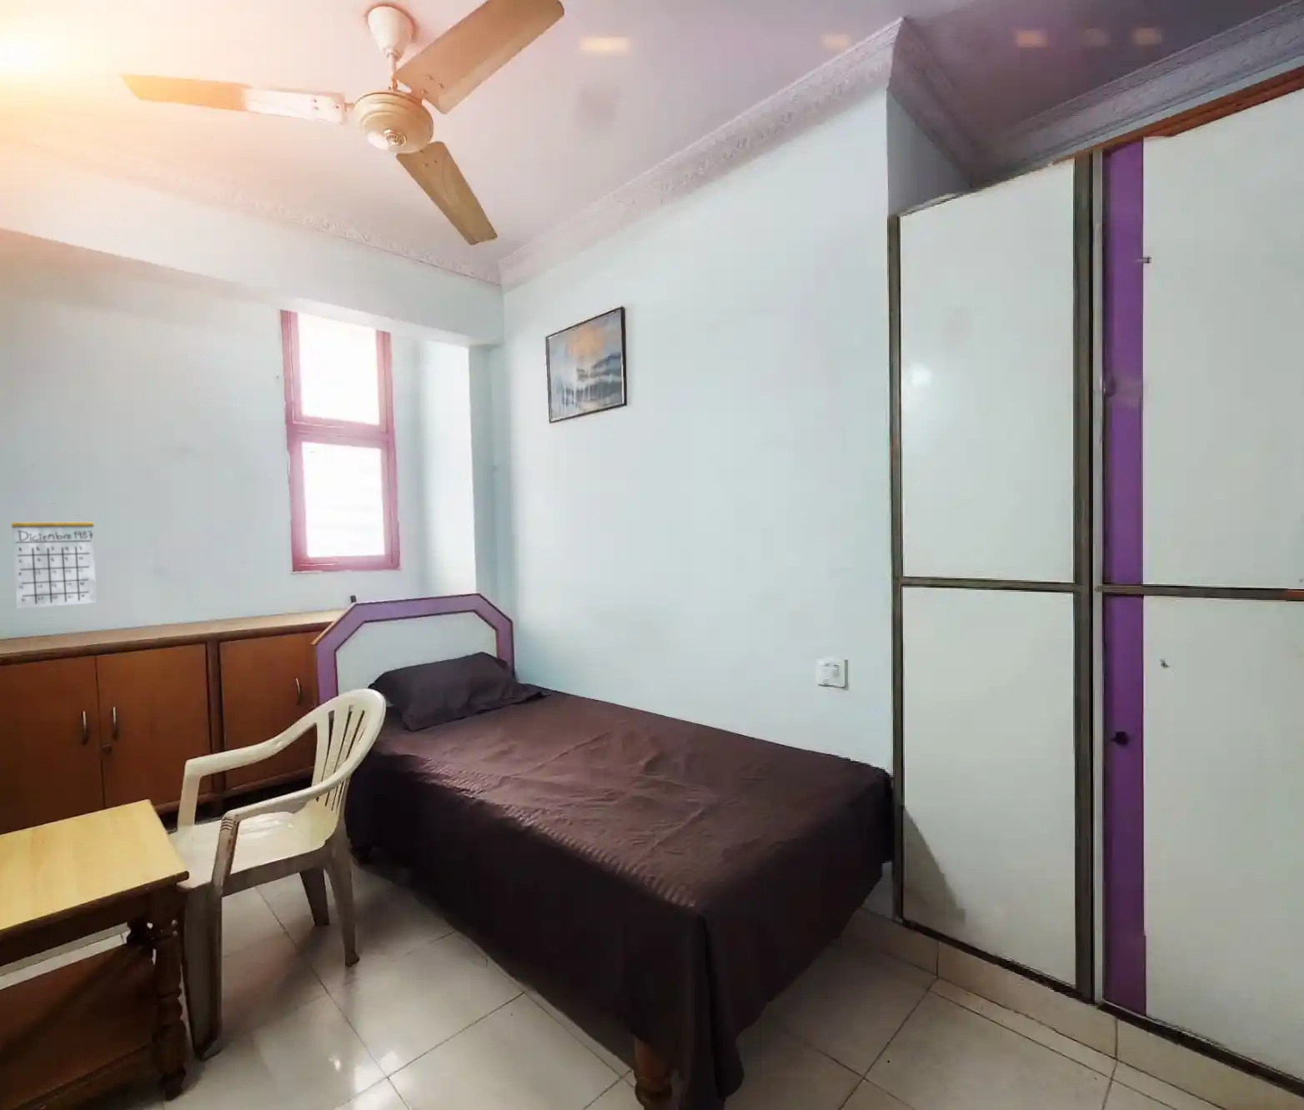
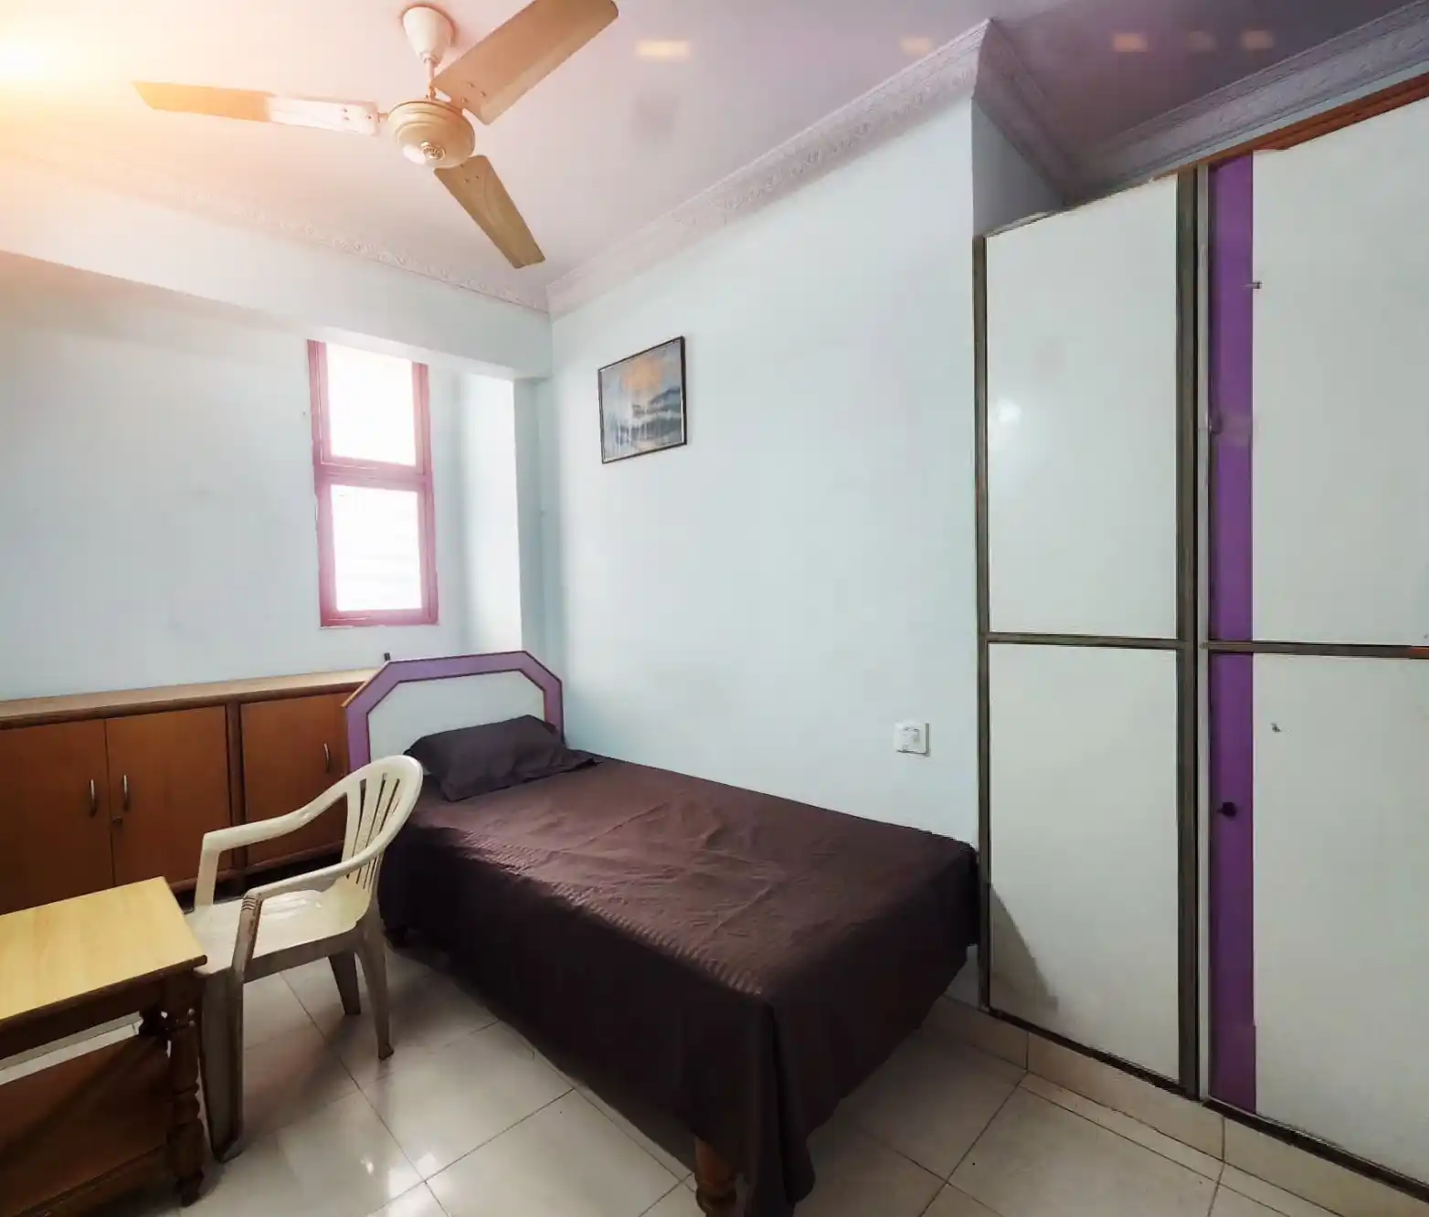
- calendar [11,502,98,609]
